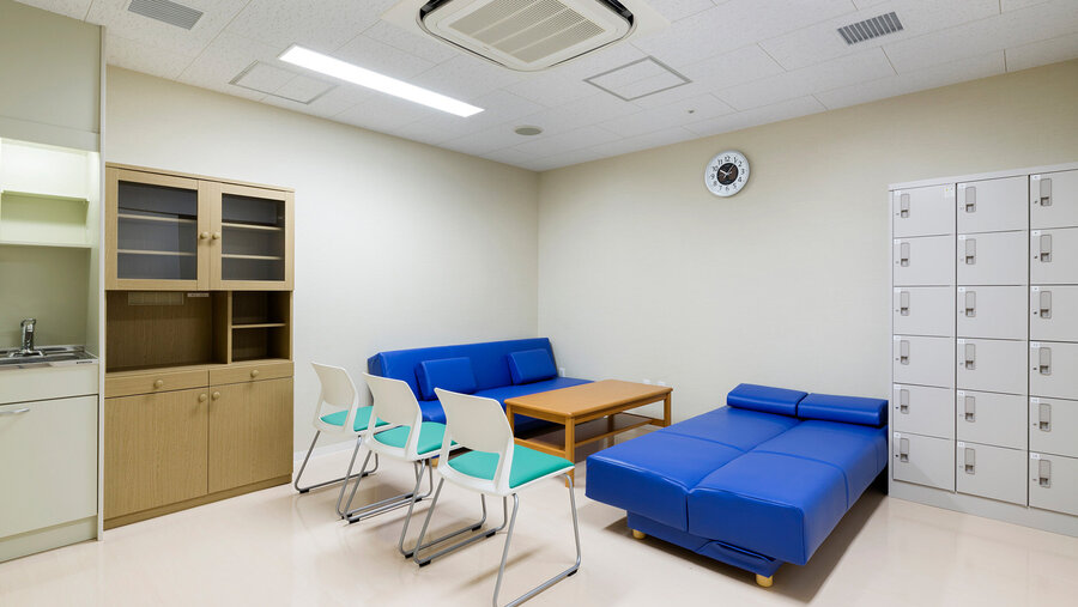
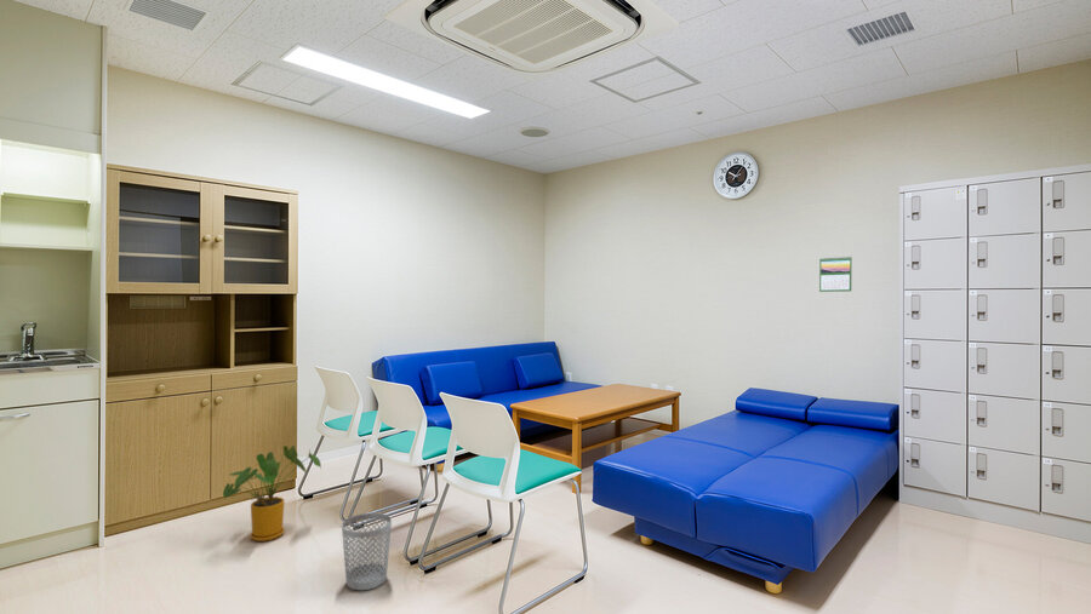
+ calendar [818,256,853,293]
+ wastebasket [341,512,393,591]
+ house plant [222,444,322,543]
